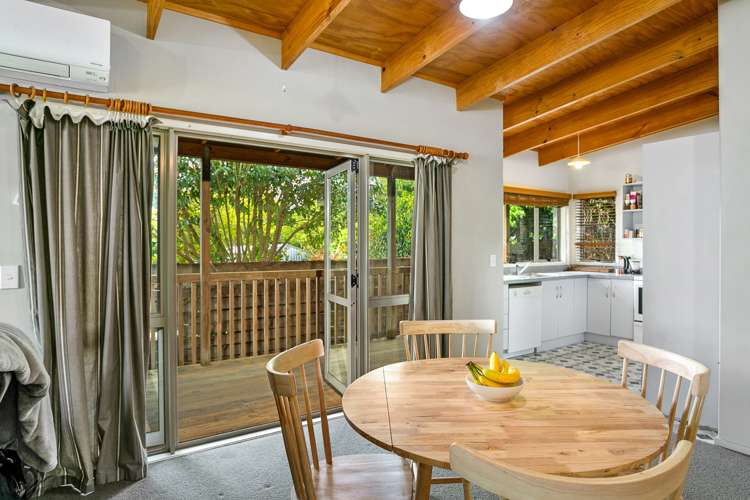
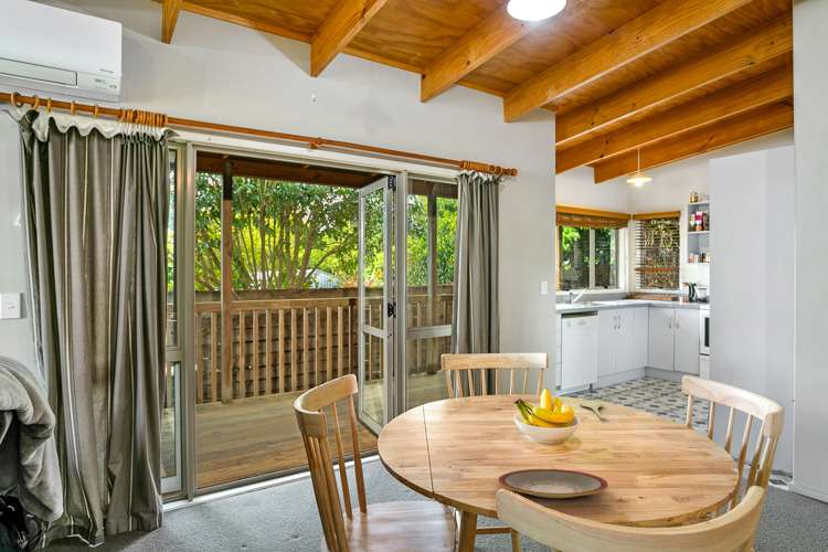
+ spoon [580,401,607,421]
+ plate [498,468,609,499]
